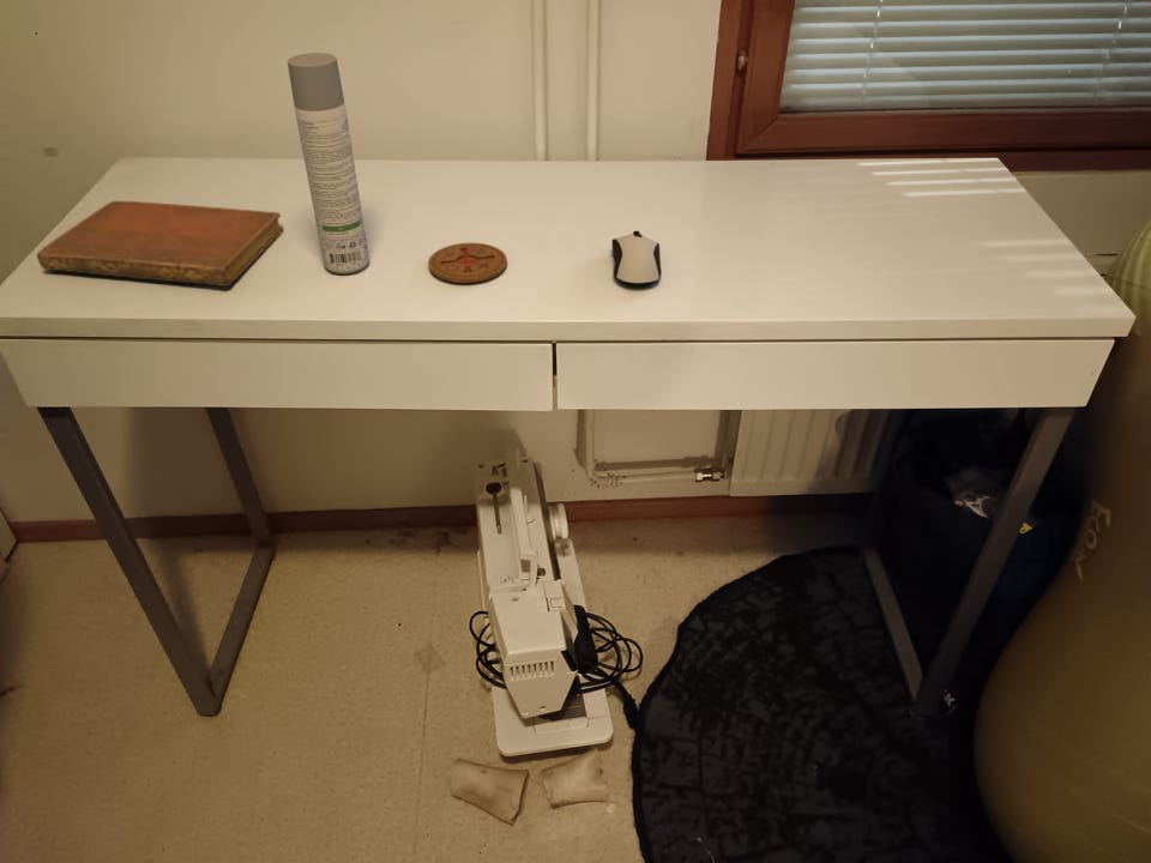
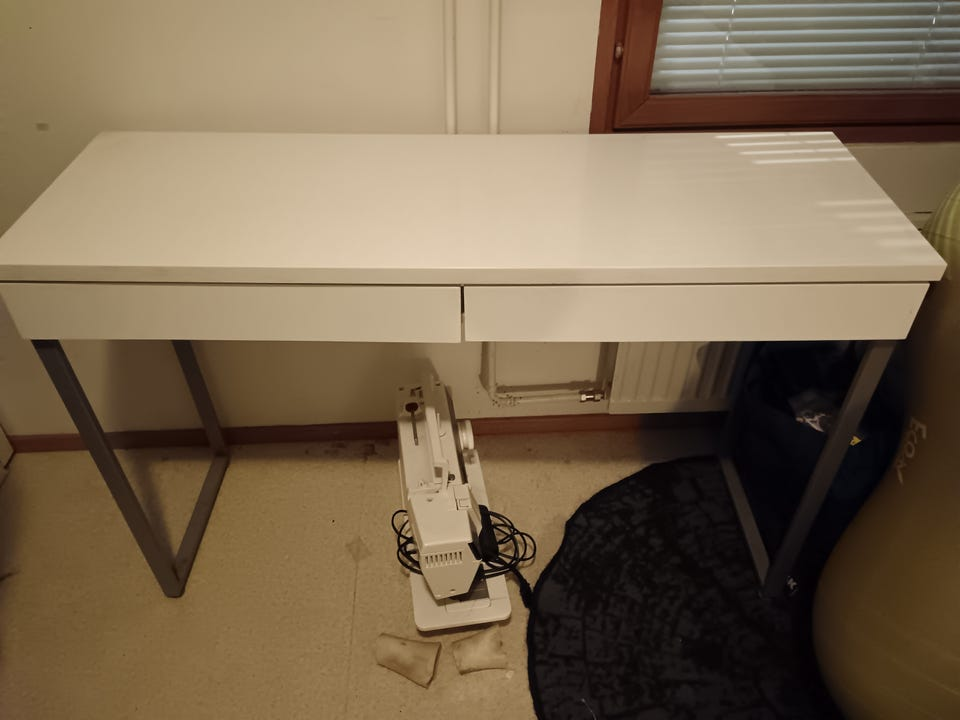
- notebook [36,200,284,288]
- computer mouse [610,230,663,289]
- coaster [427,242,508,284]
- spray bottle [287,52,370,274]
